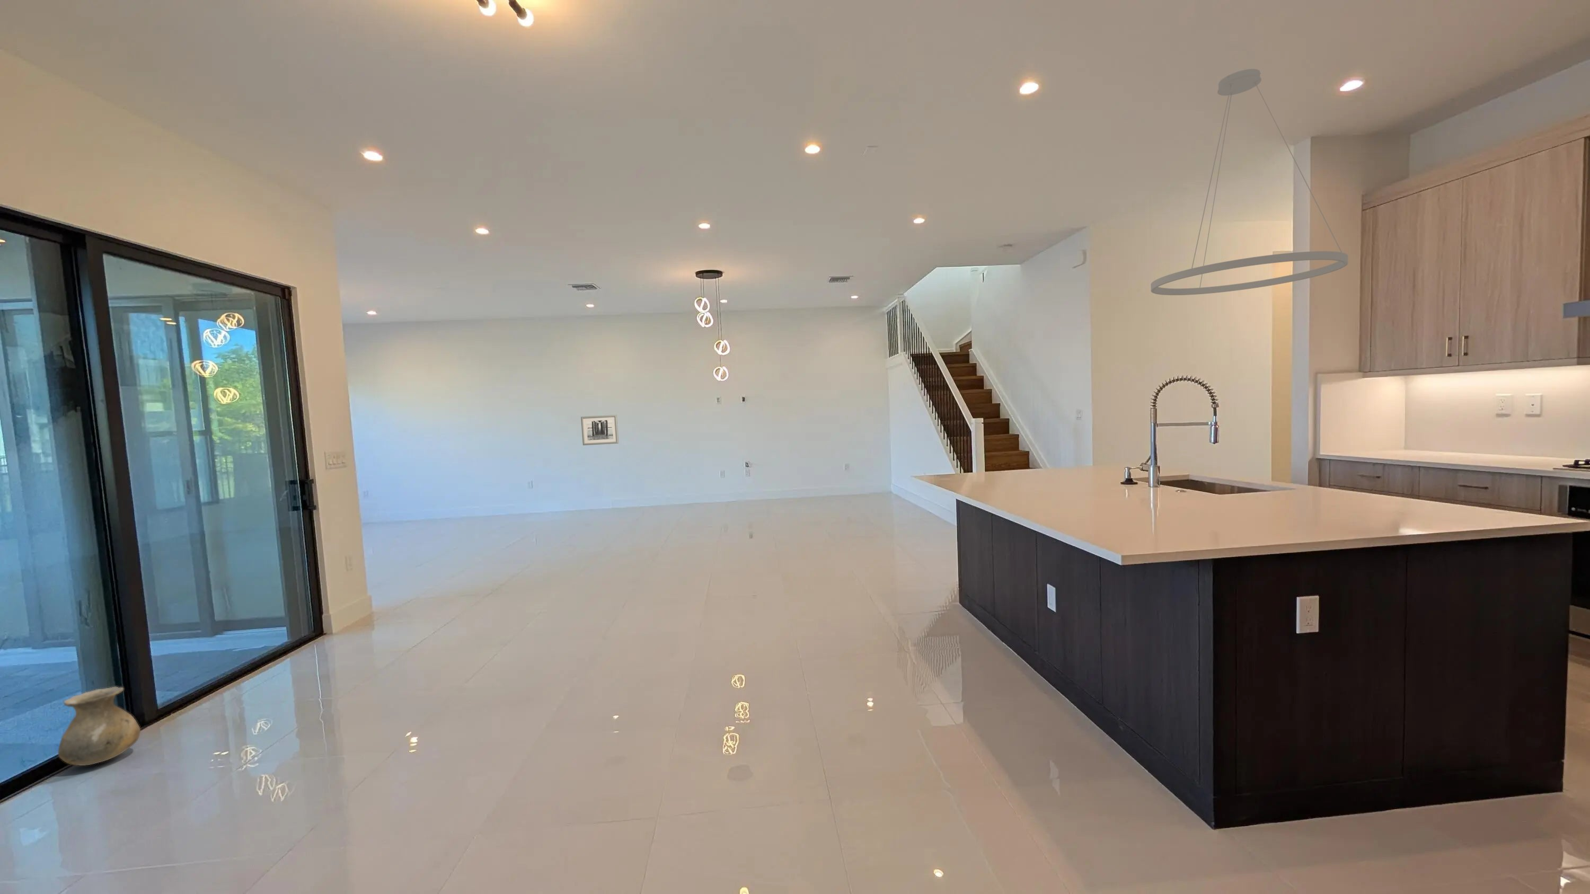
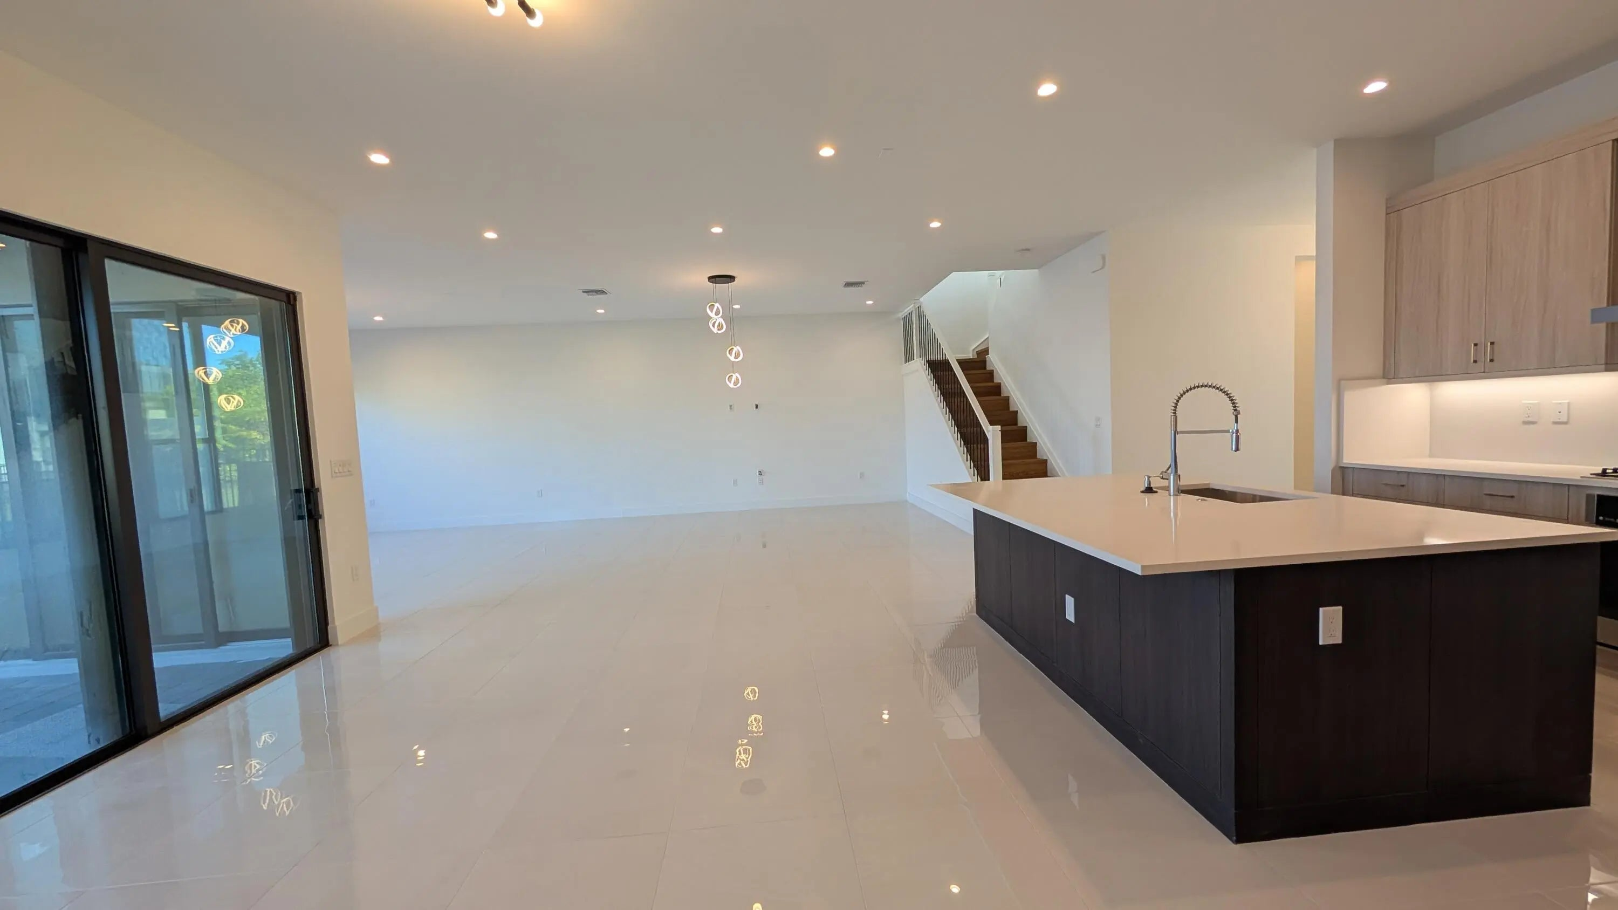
- vase [57,687,141,766]
- wall art [580,415,619,445]
- pendant light [1150,69,1349,296]
